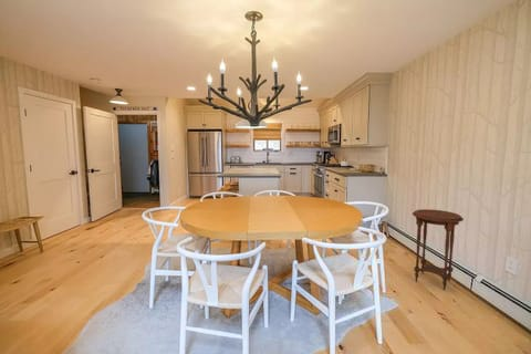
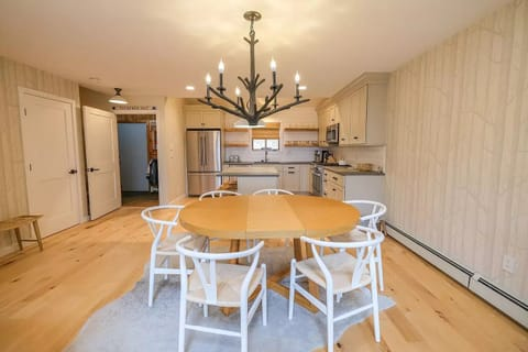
- side table [412,208,465,291]
